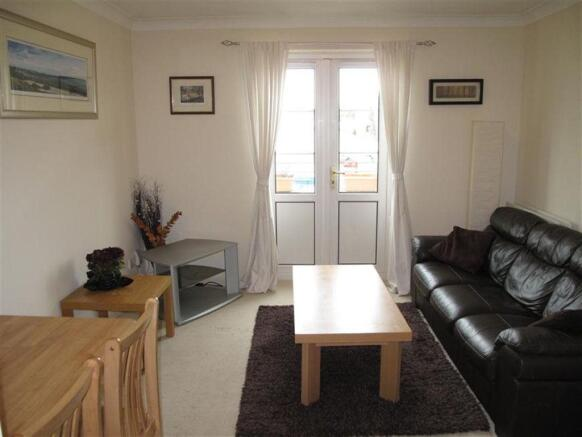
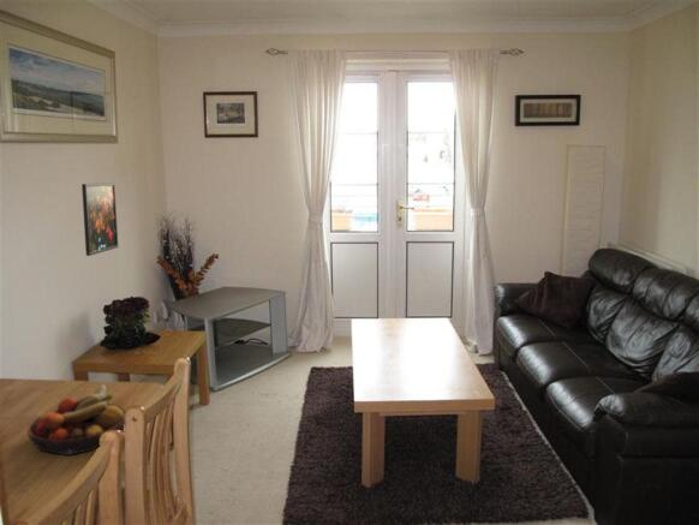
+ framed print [80,181,119,257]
+ fruit bowl [26,383,127,457]
